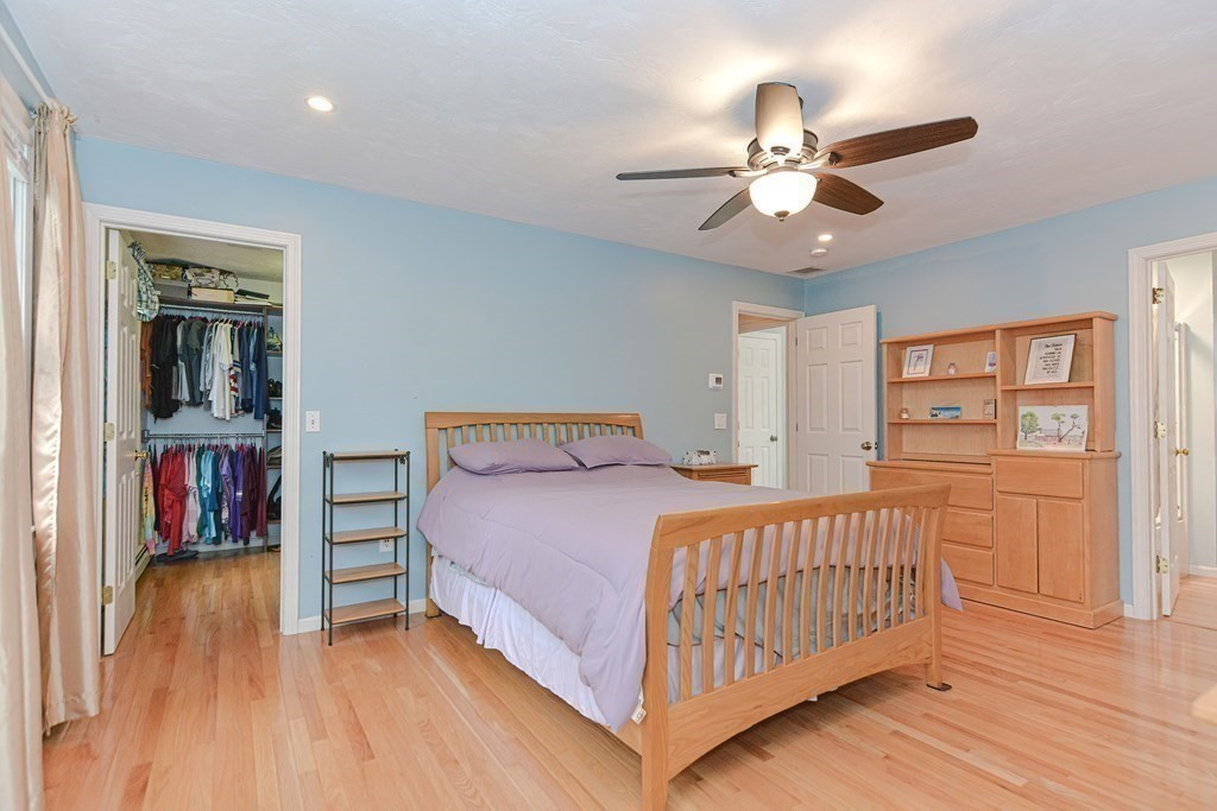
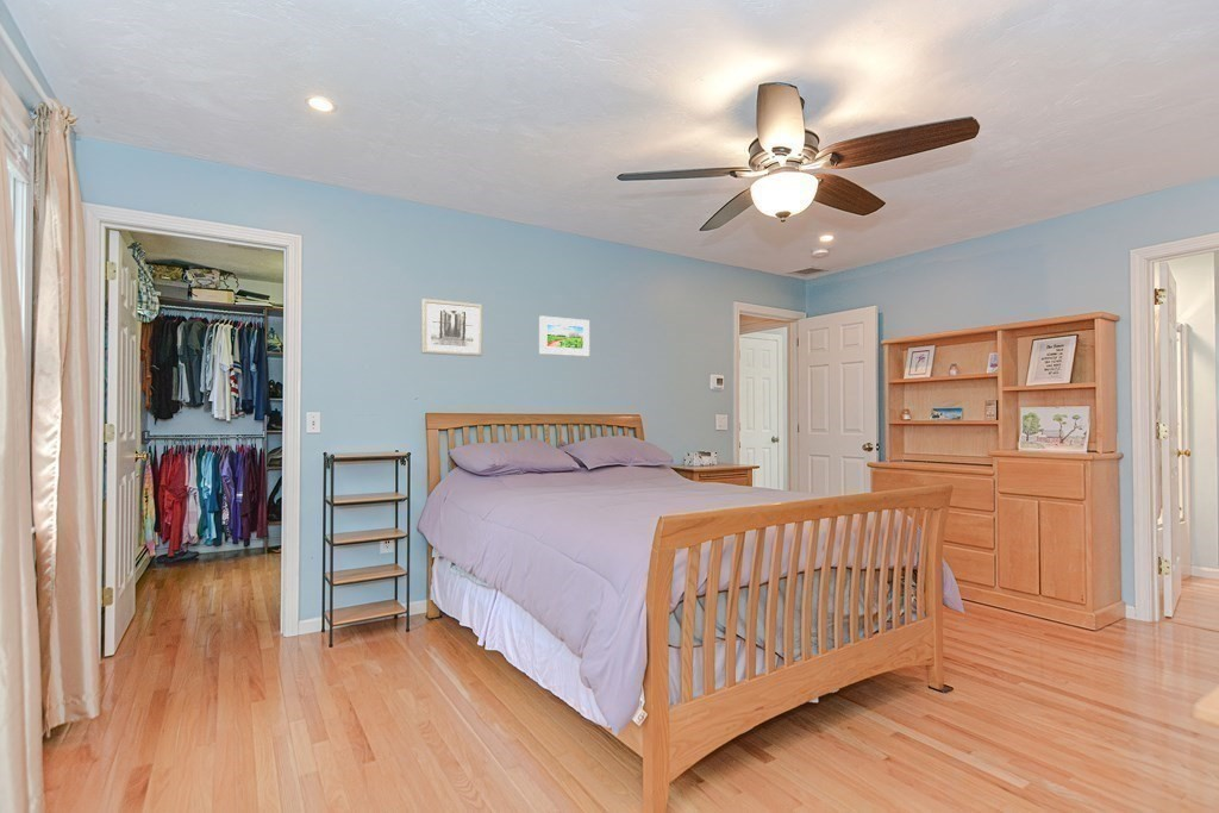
+ wall art [420,298,483,357]
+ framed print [538,315,590,357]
